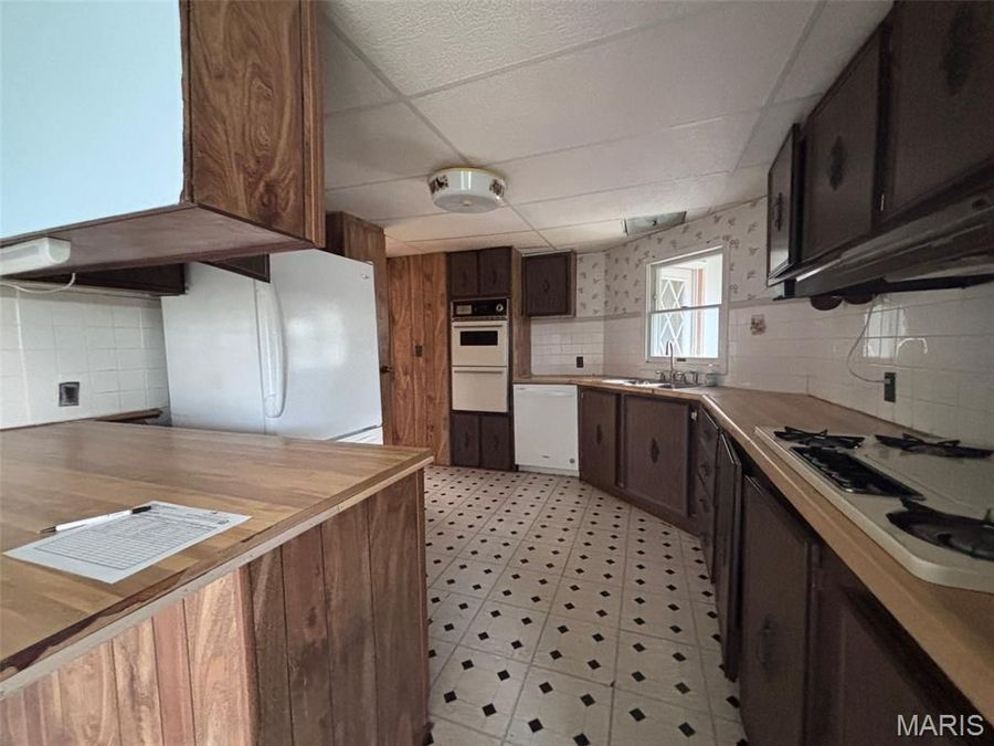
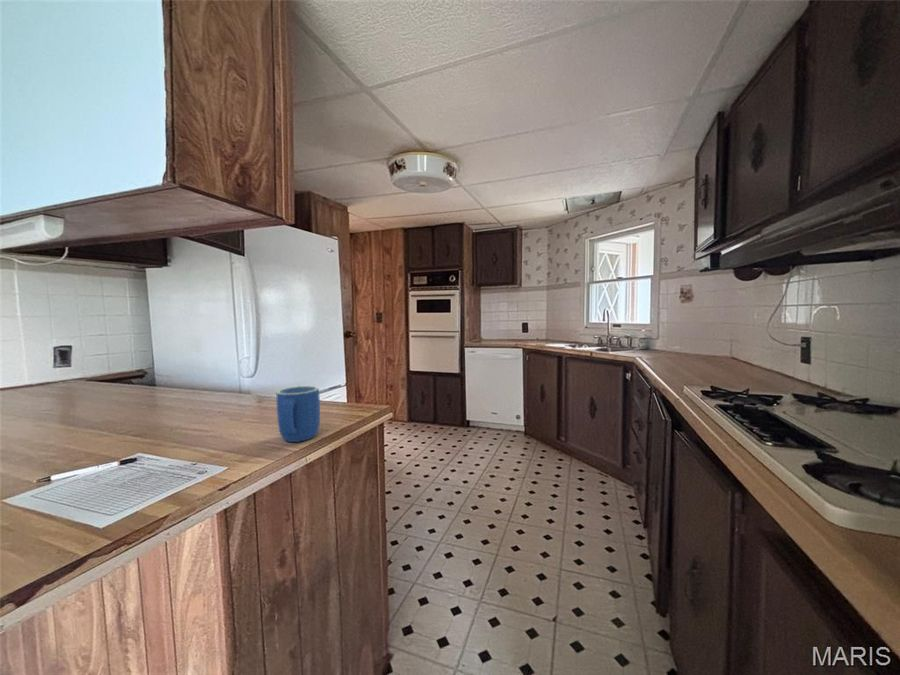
+ mug [276,385,321,443]
